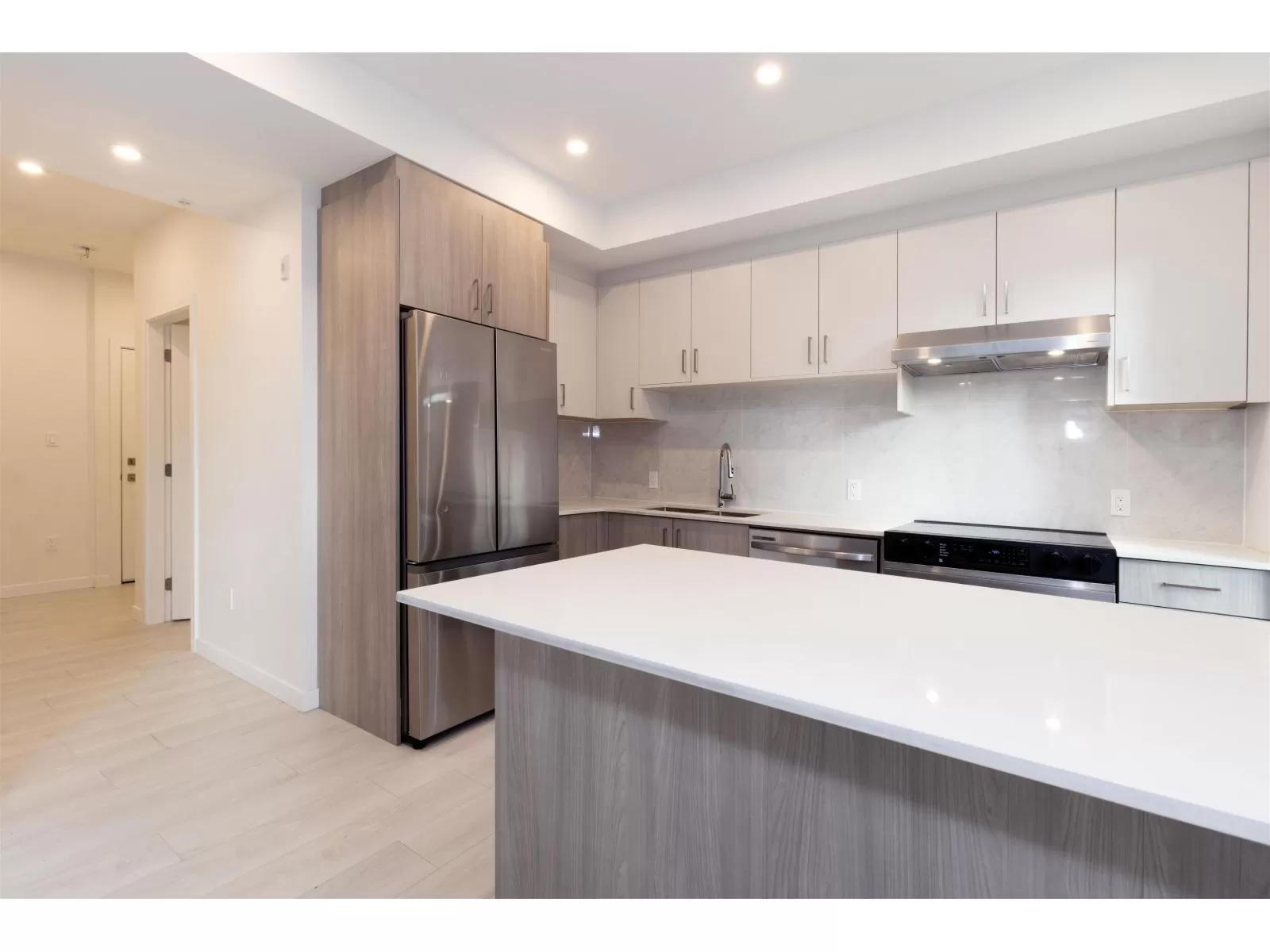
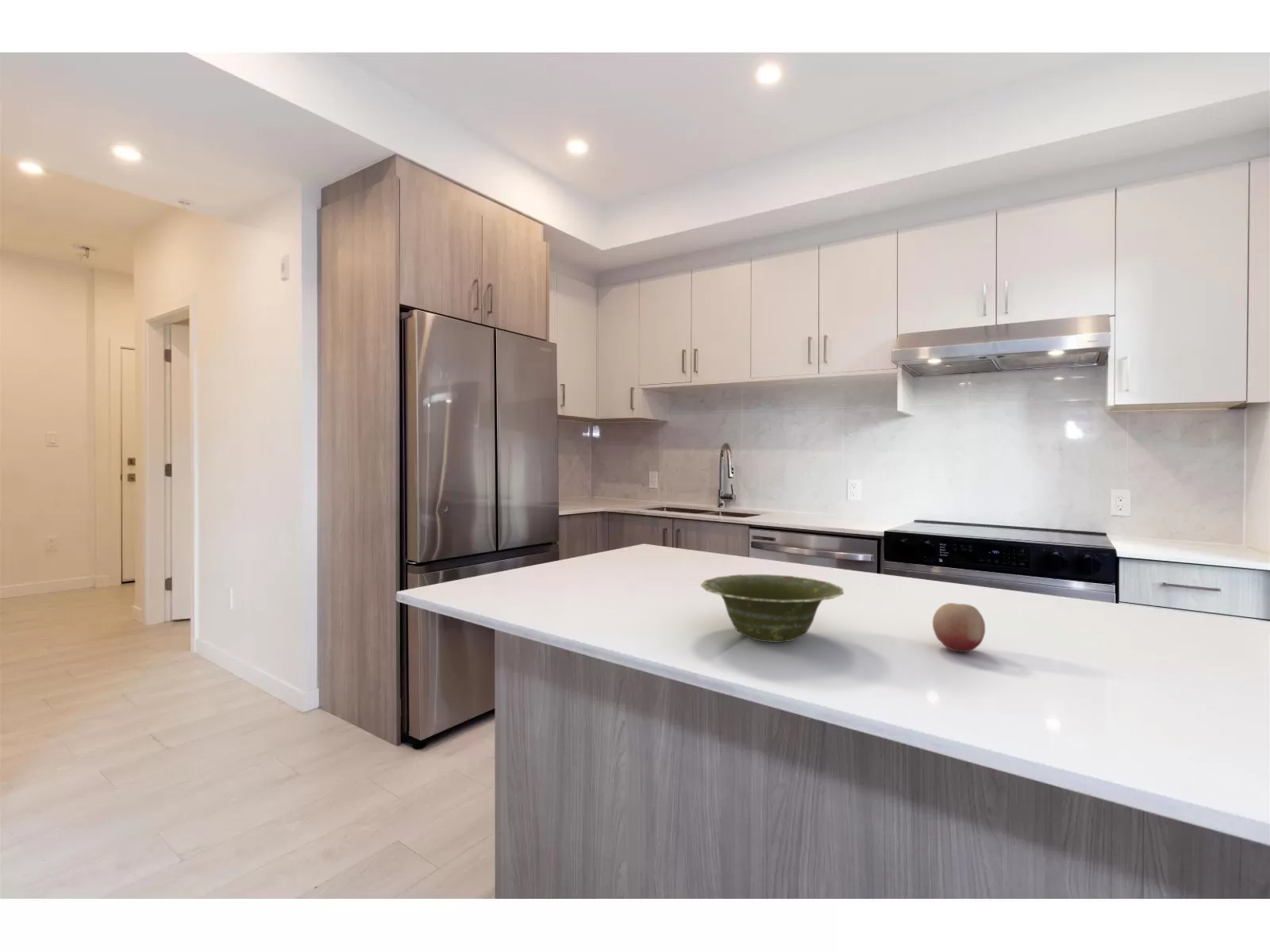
+ fruit [932,602,986,653]
+ dish [699,574,845,643]
